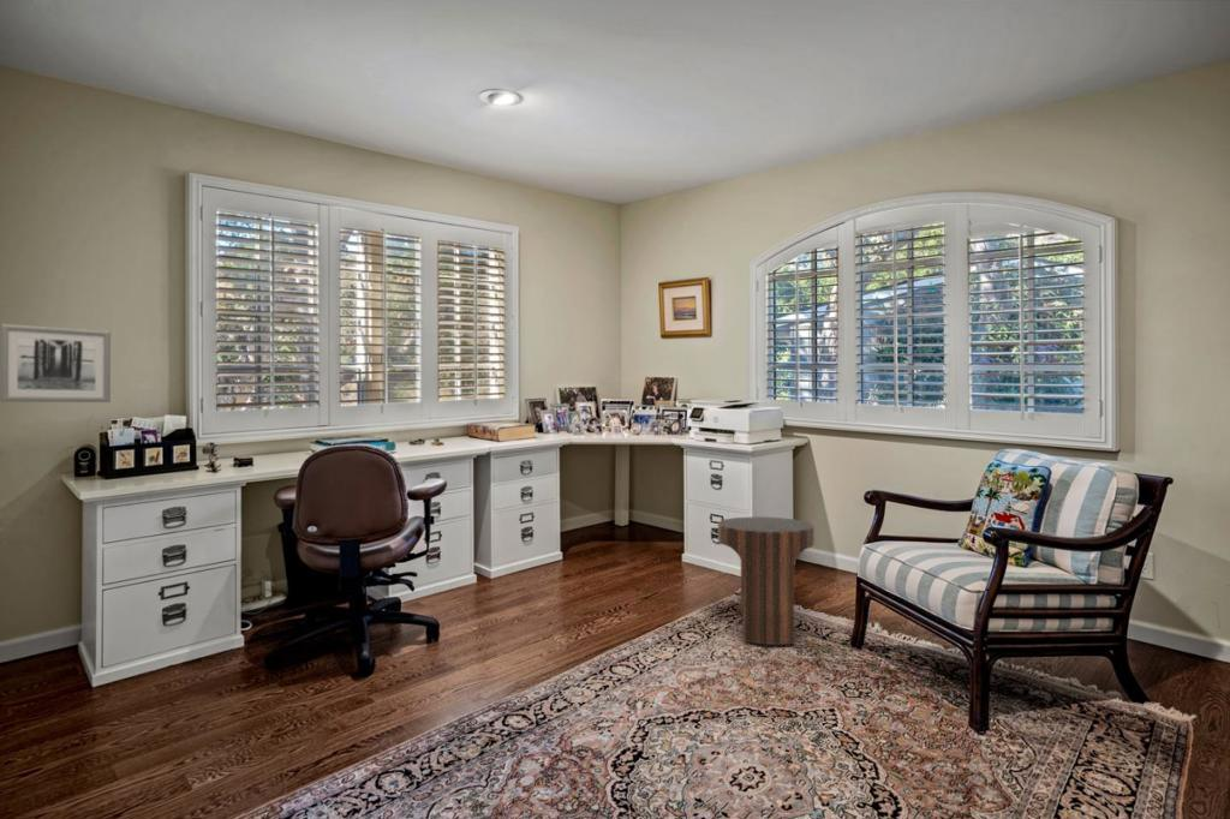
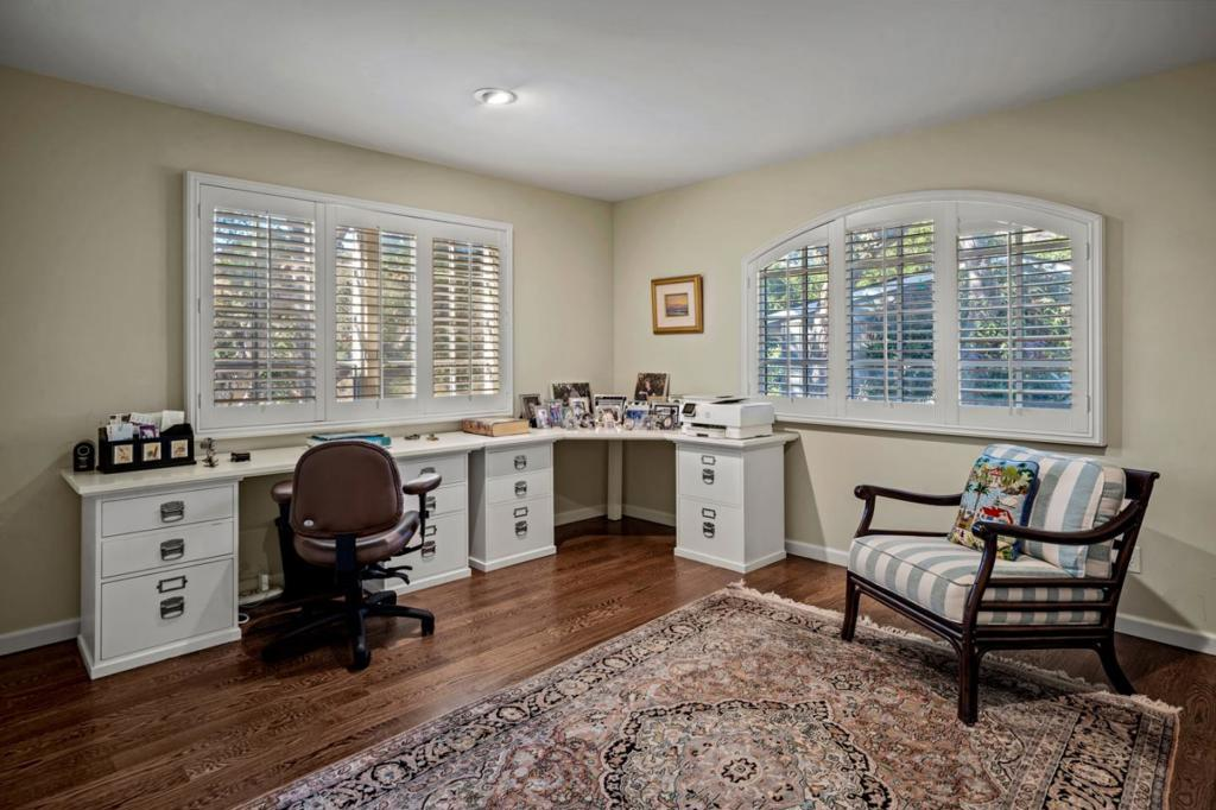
- wall art [0,323,112,403]
- side table [717,516,816,646]
